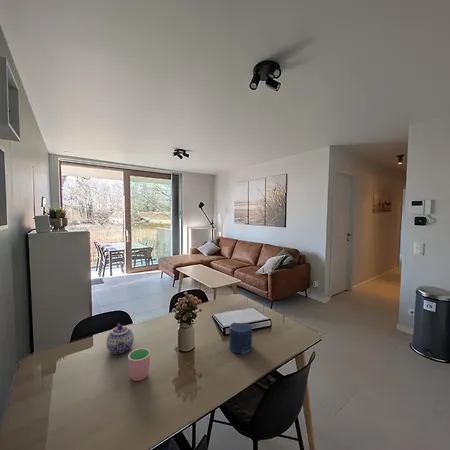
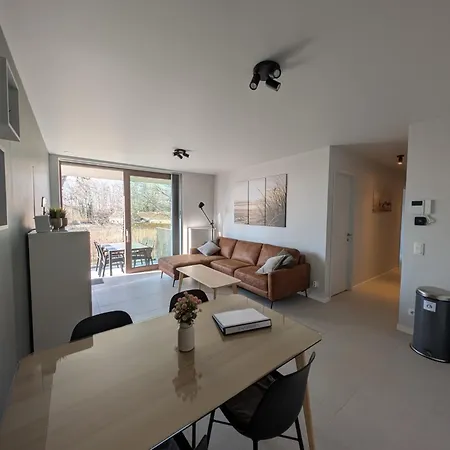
- cup [127,347,151,382]
- teapot [105,322,135,355]
- candle [228,322,253,355]
